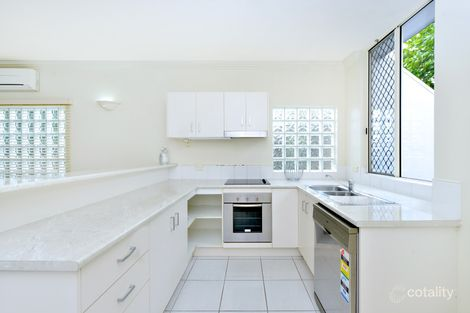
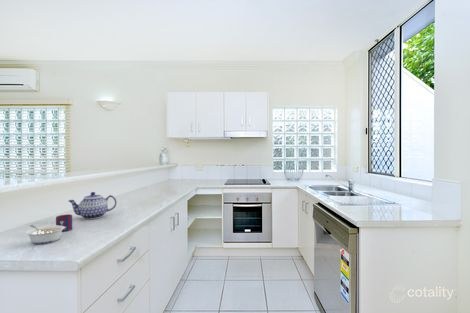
+ teapot [68,191,118,220]
+ legume [24,224,65,245]
+ mug [55,213,73,233]
